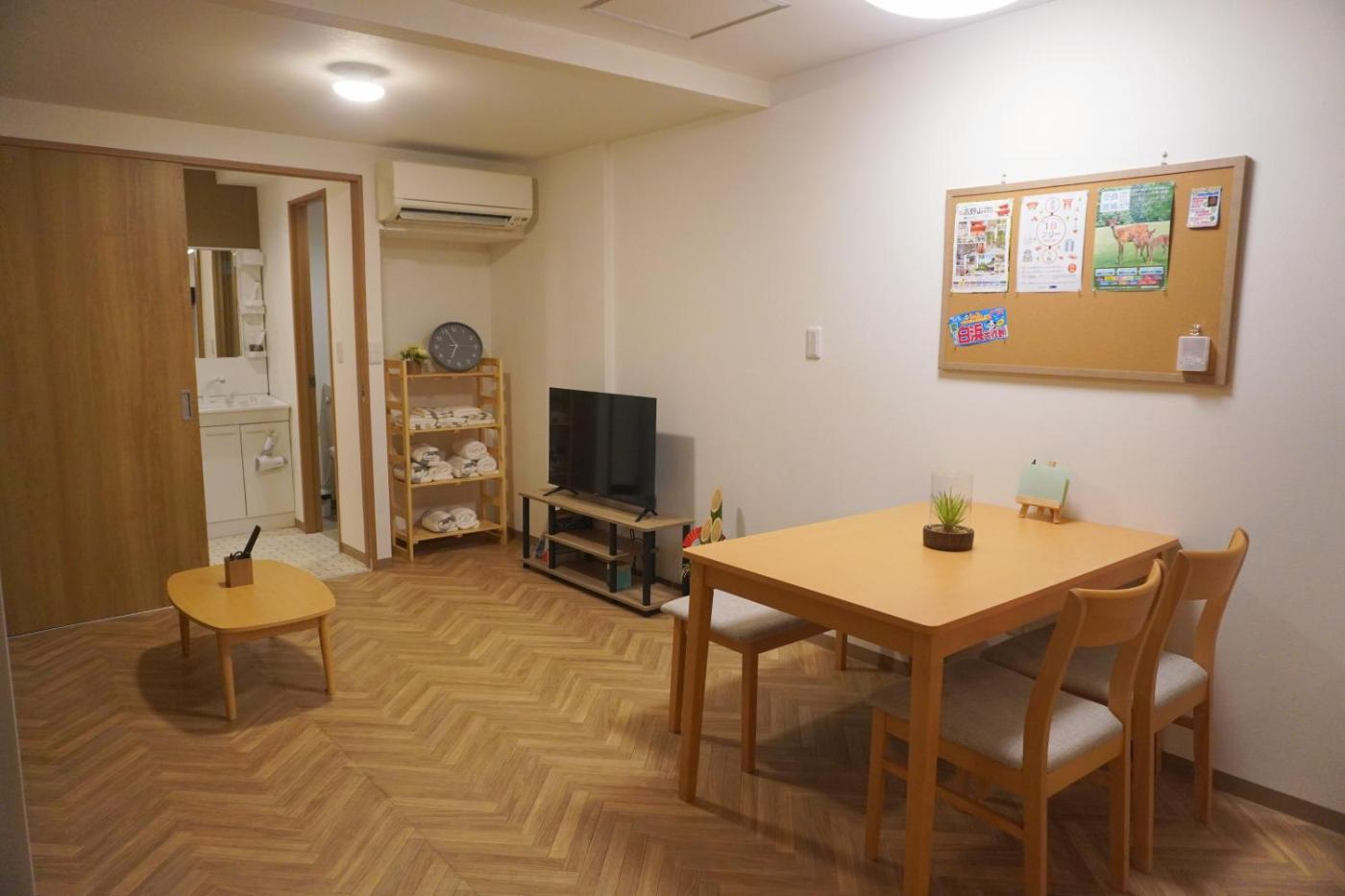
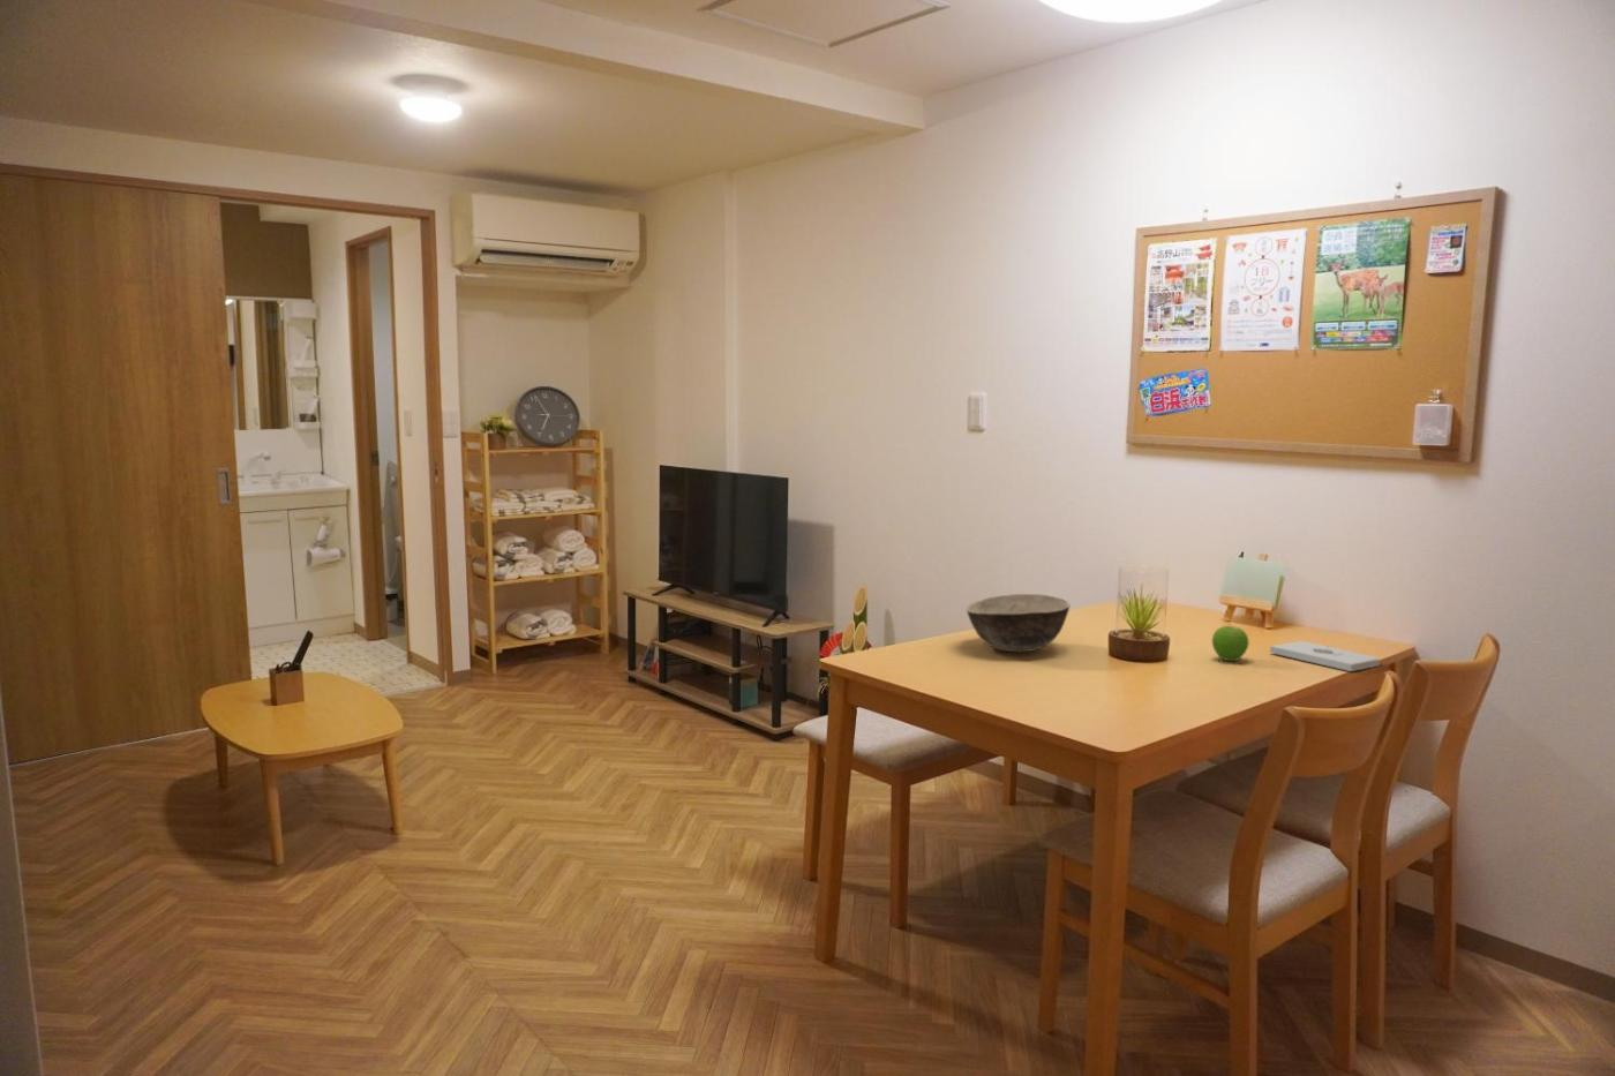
+ notepad [1269,640,1381,672]
+ bowl [965,593,1071,653]
+ fruit [1212,626,1249,662]
